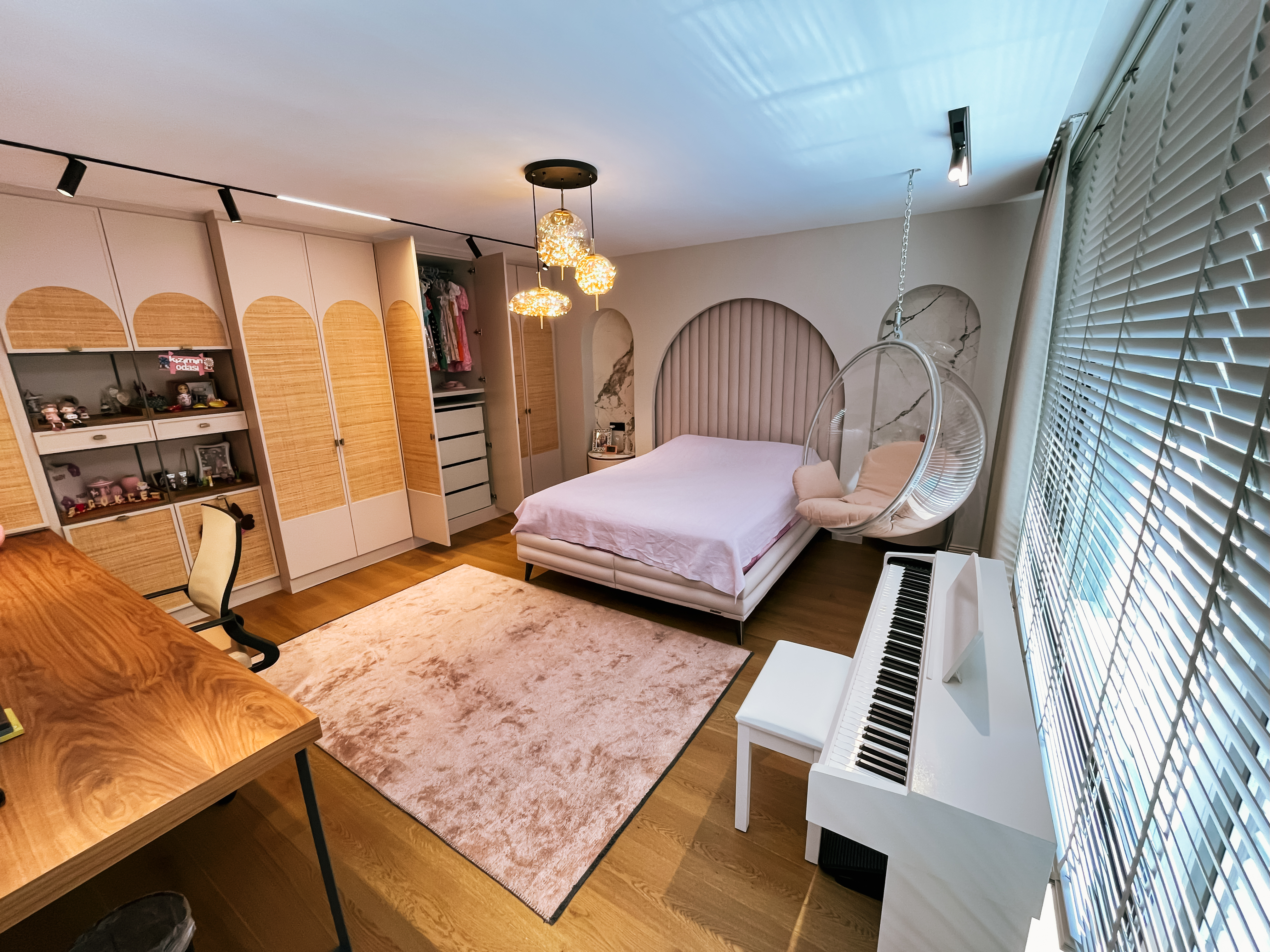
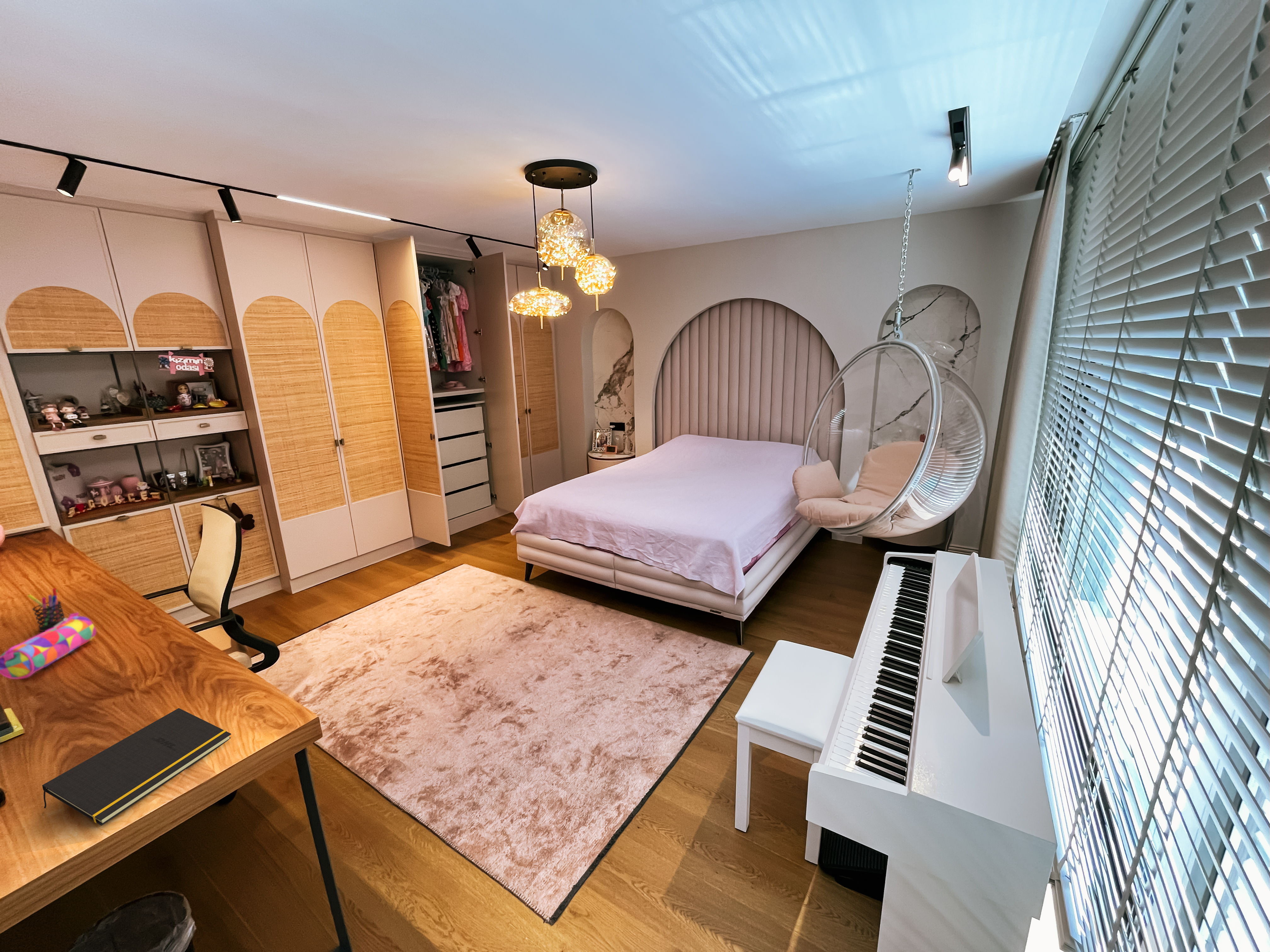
+ notepad [42,708,232,826]
+ pencil case [0,612,96,679]
+ pen holder [27,588,65,632]
